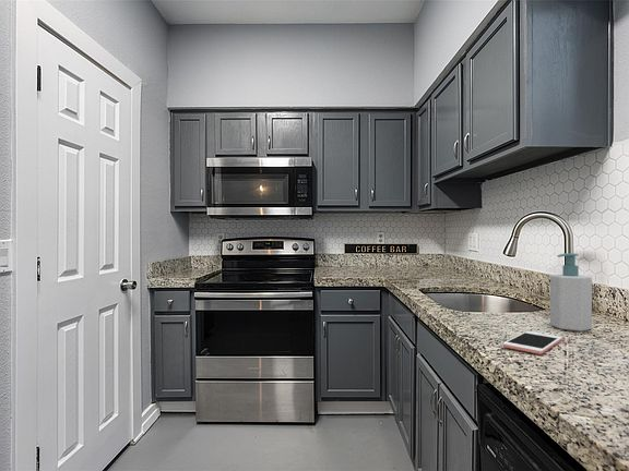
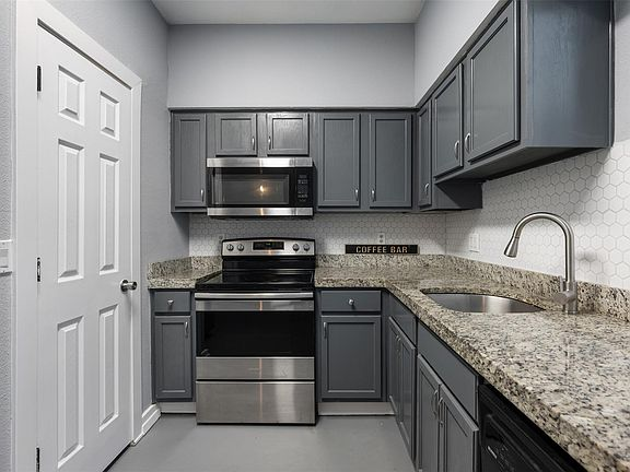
- soap bottle [549,252,593,333]
- cell phone [502,330,563,355]
